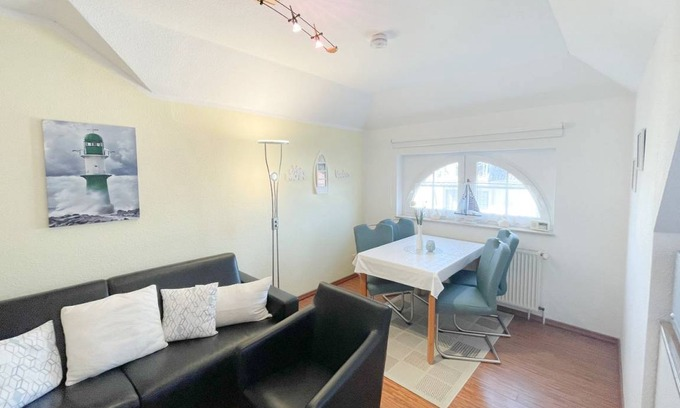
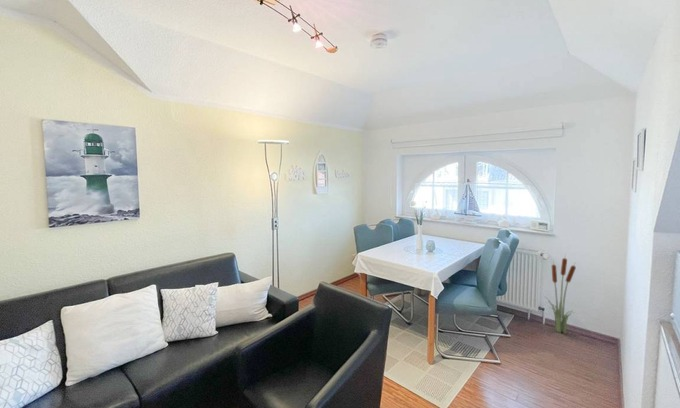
+ decorative plant [543,252,577,334]
